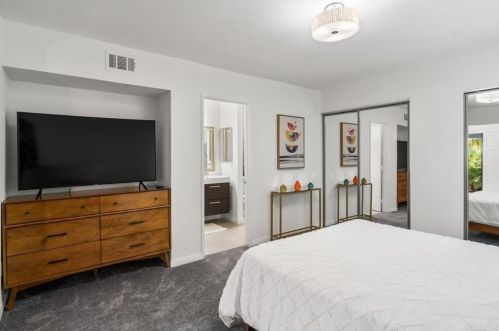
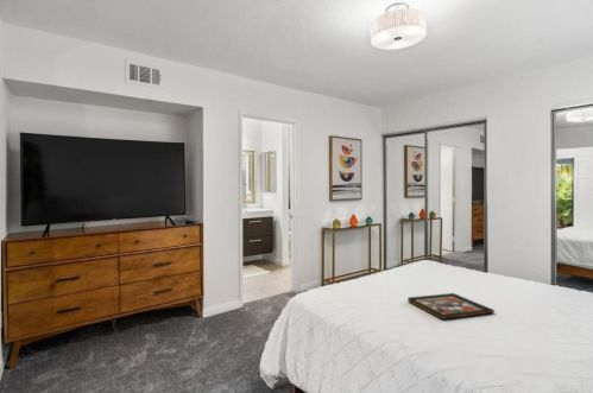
+ decorative tray [406,292,496,321]
